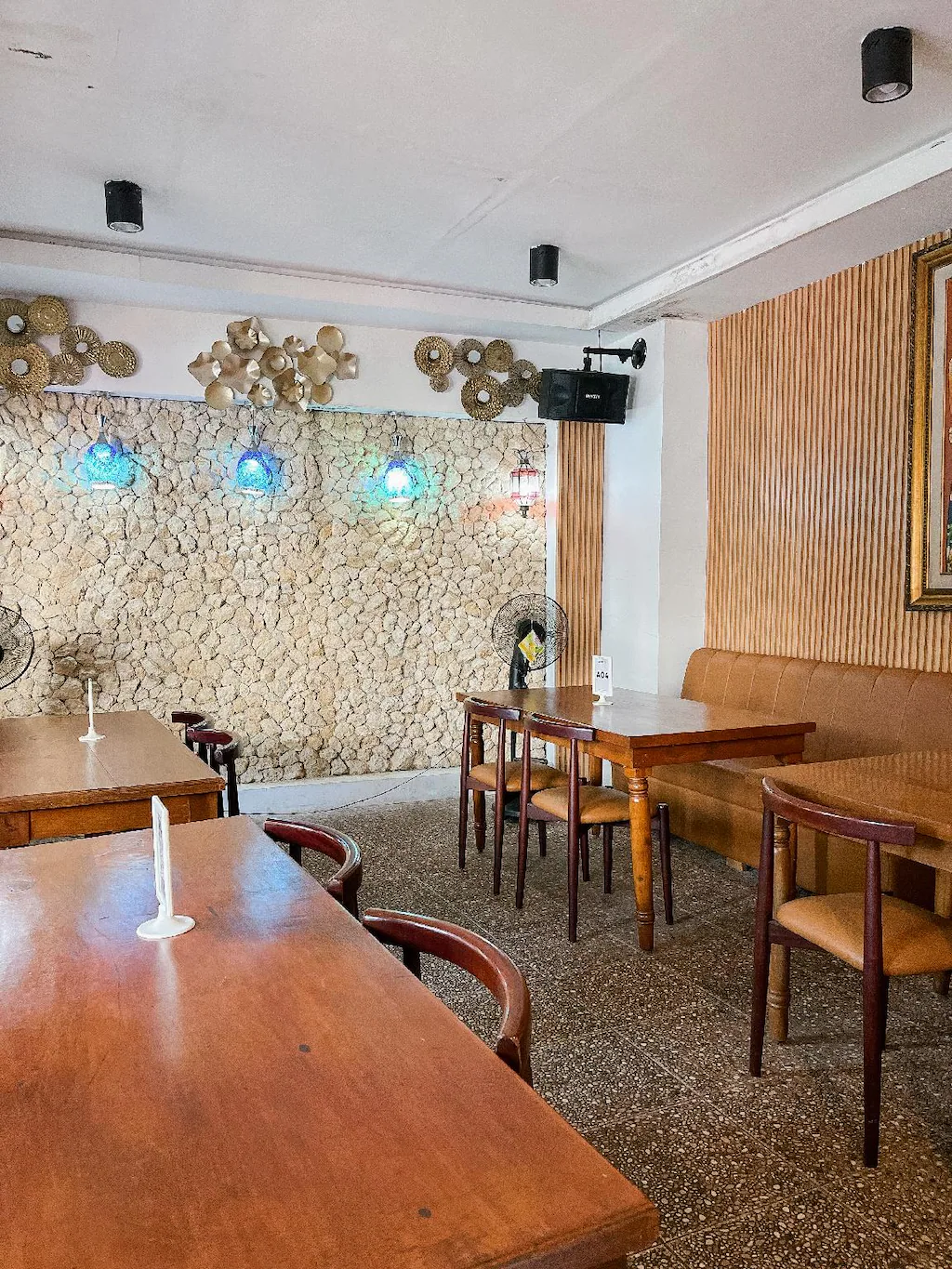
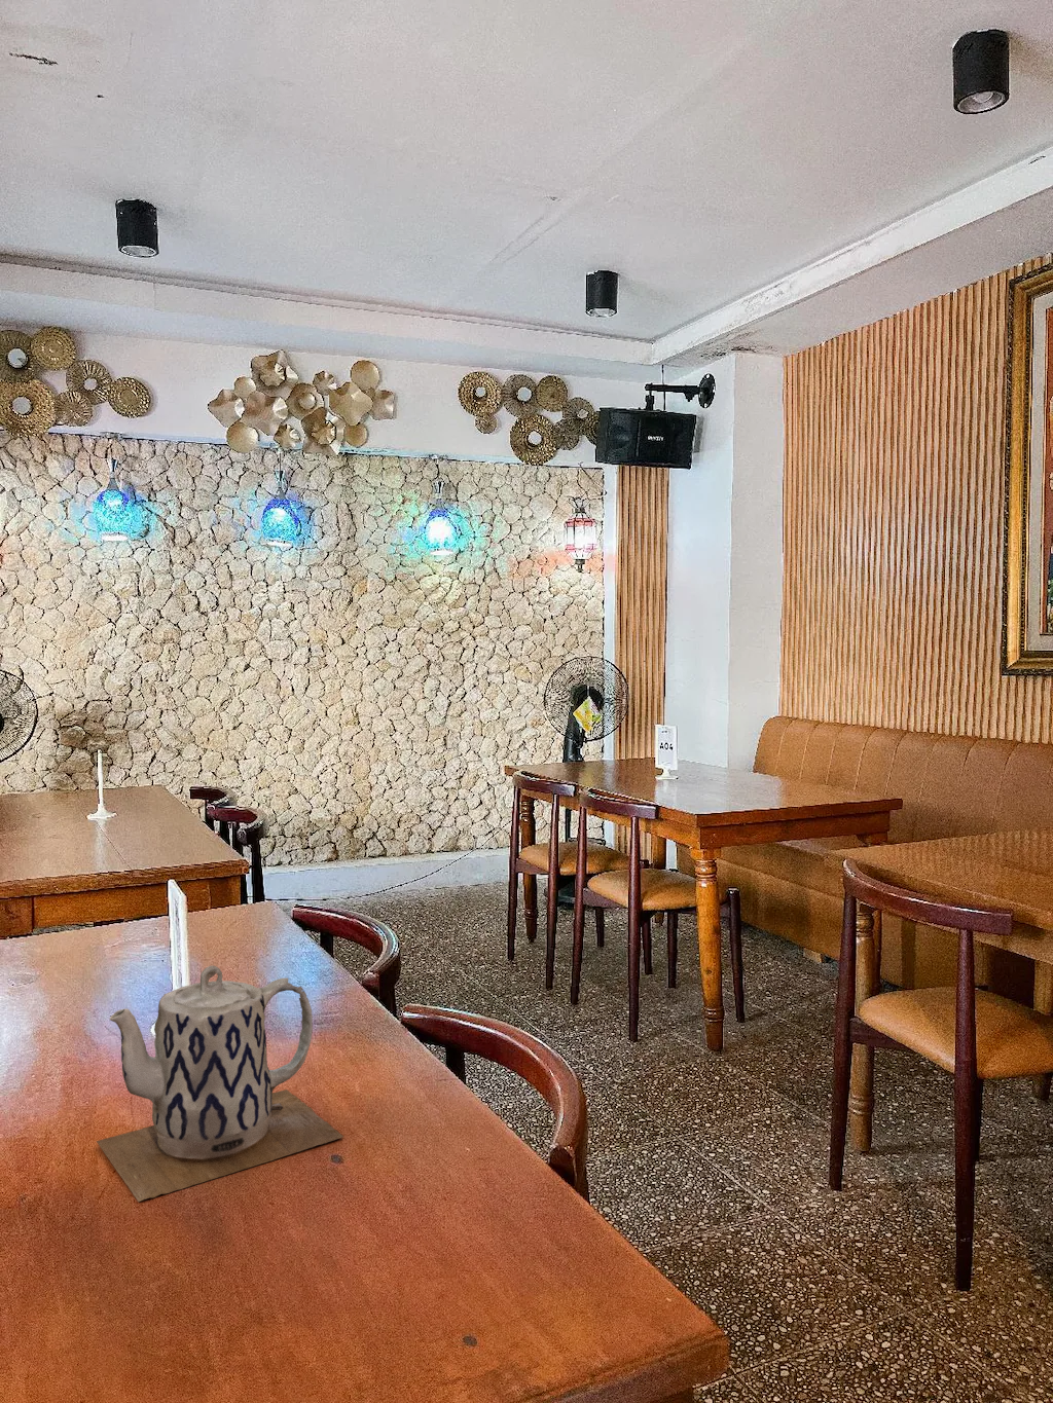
+ teapot [95,965,344,1203]
